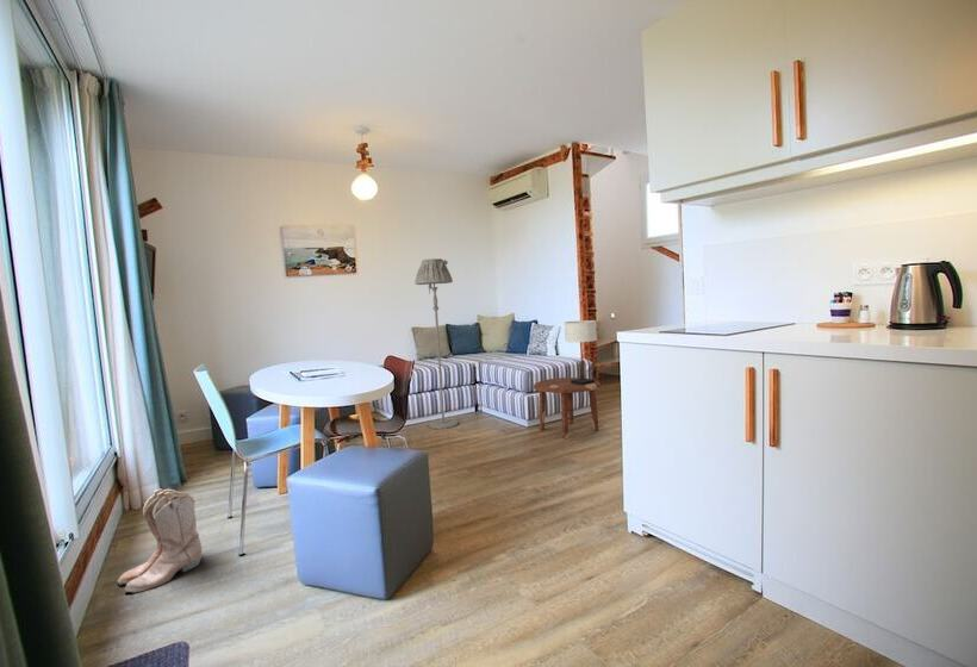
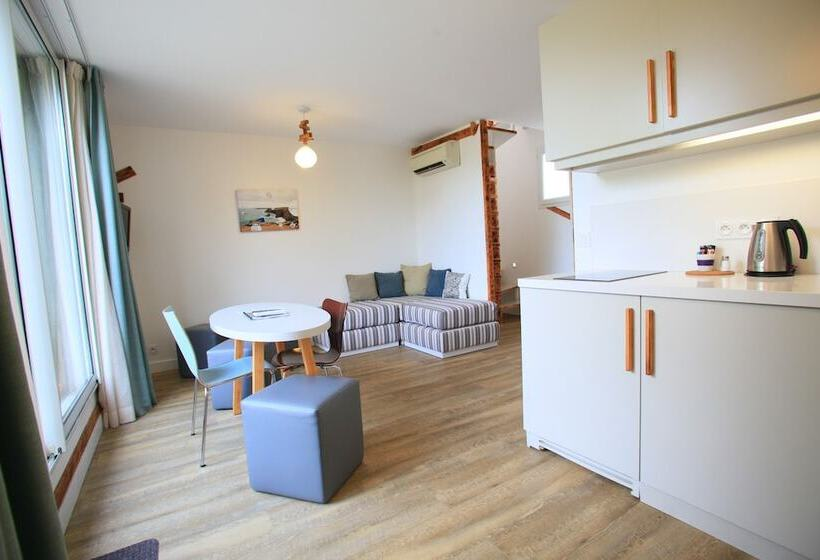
- floor lamp [413,257,459,430]
- side table [531,376,602,440]
- table lamp [564,319,598,385]
- boots [117,487,204,594]
